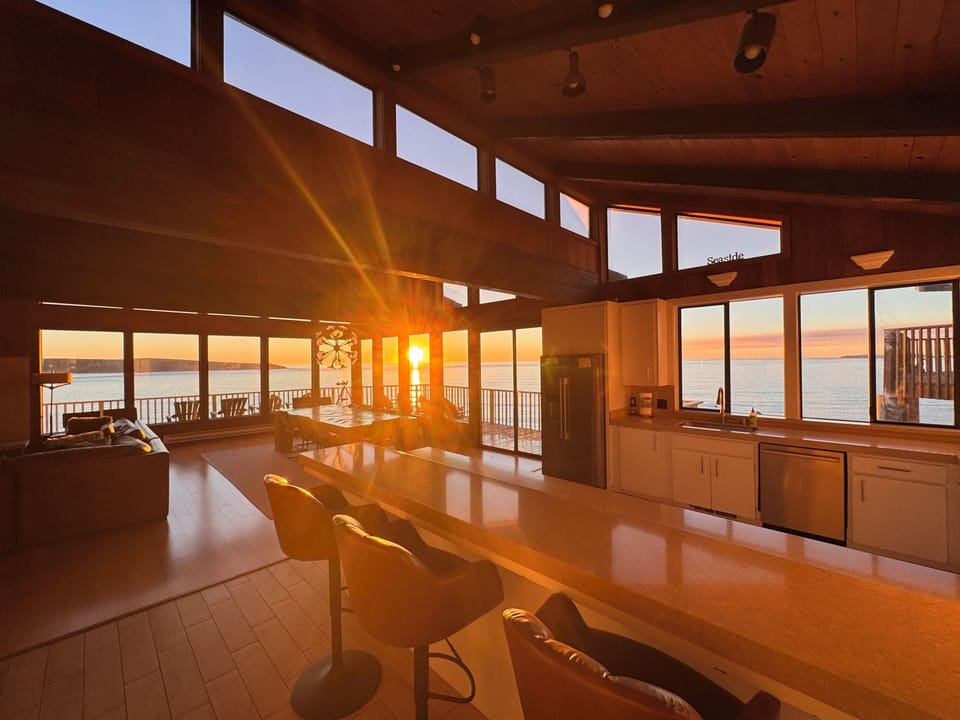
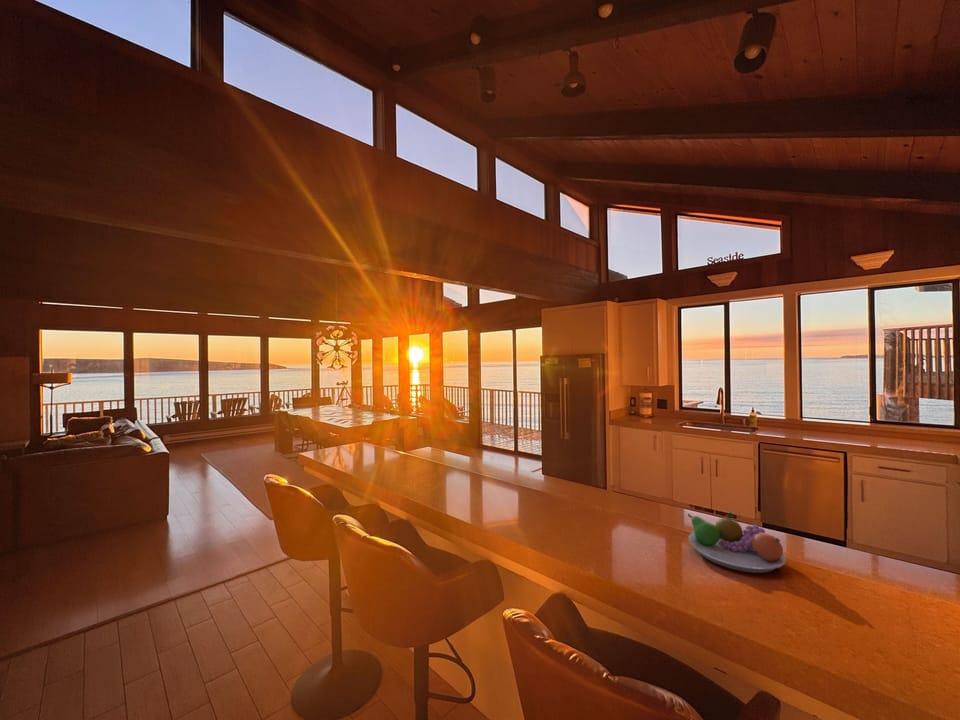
+ fruit bowl [687,511,787,574]
